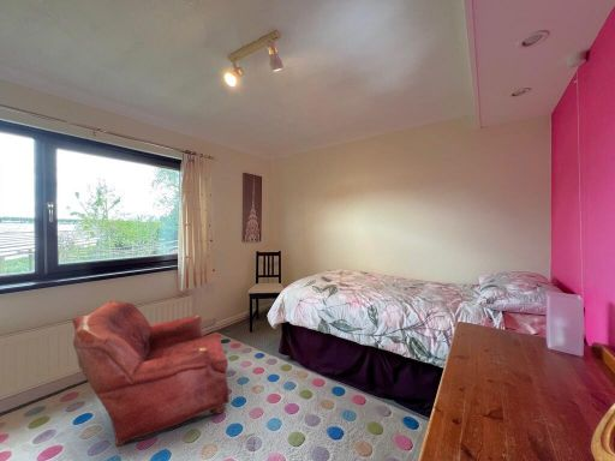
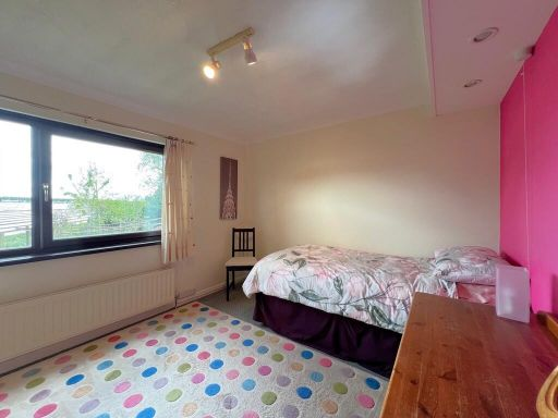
- armchair [71,299,229,448]
